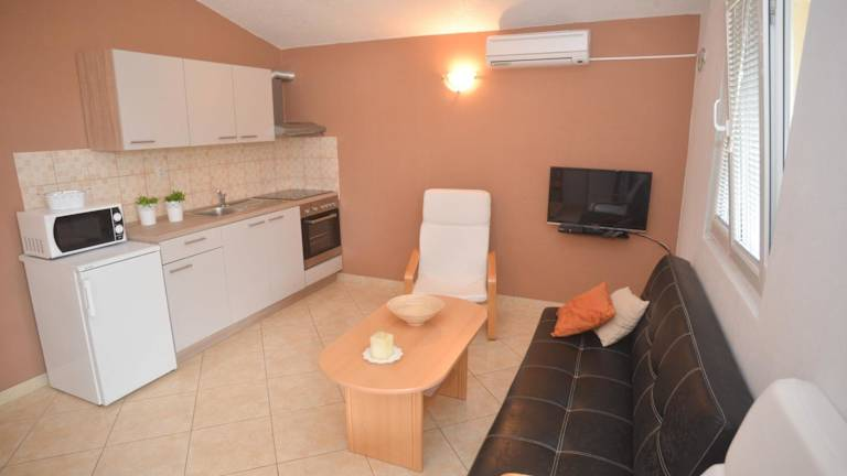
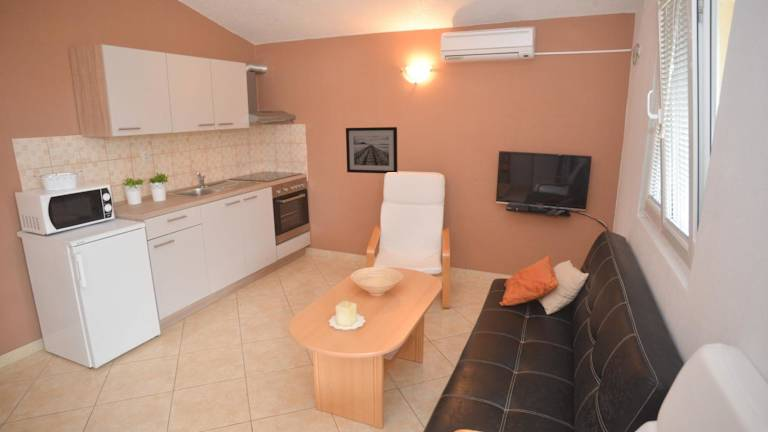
+ wall art [345,126,398,174]
